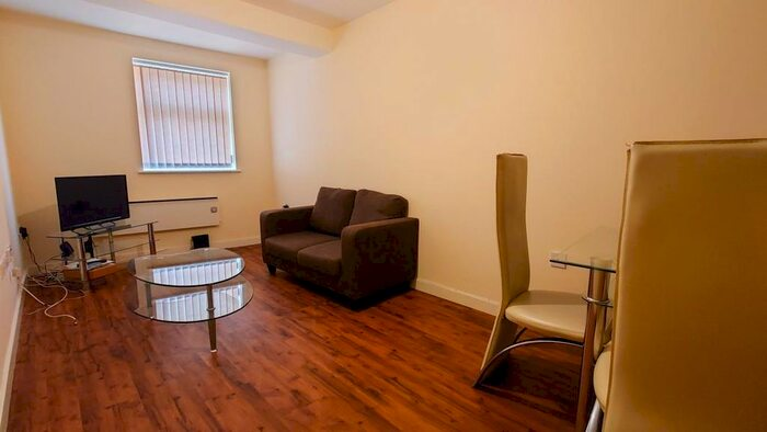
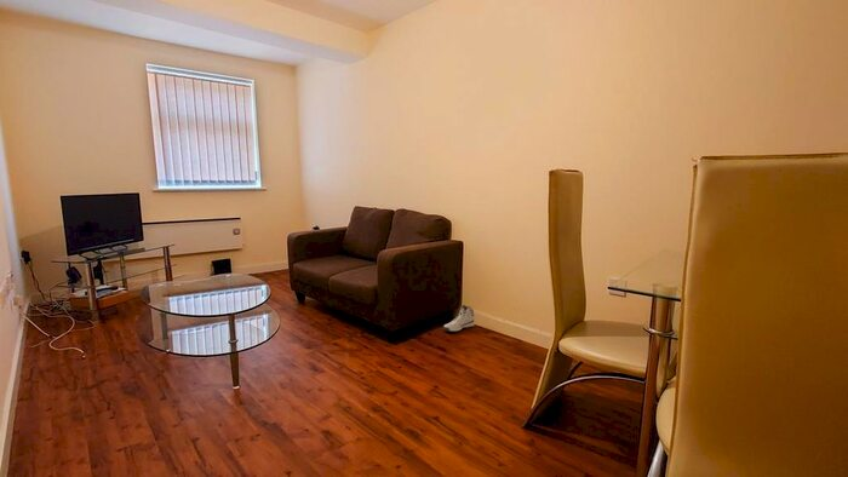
+ sneaker [442,304,476,333]
